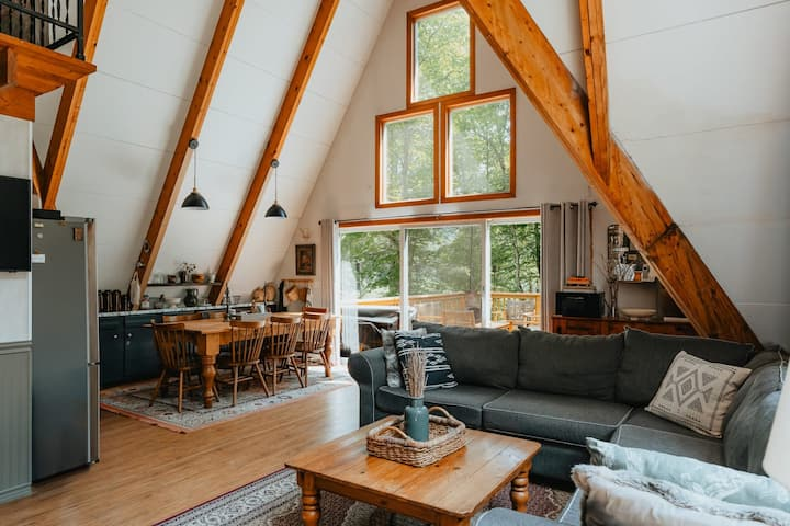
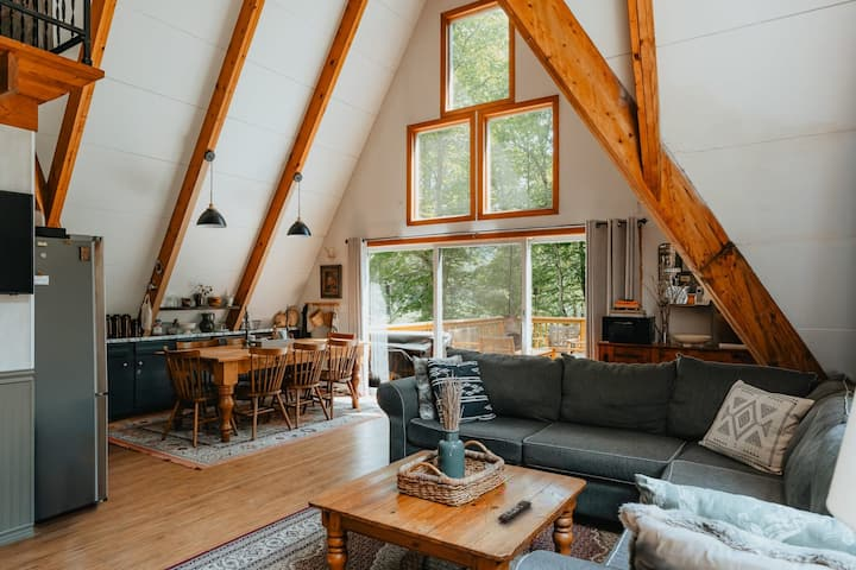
+ remote control [497,499,533,524]
